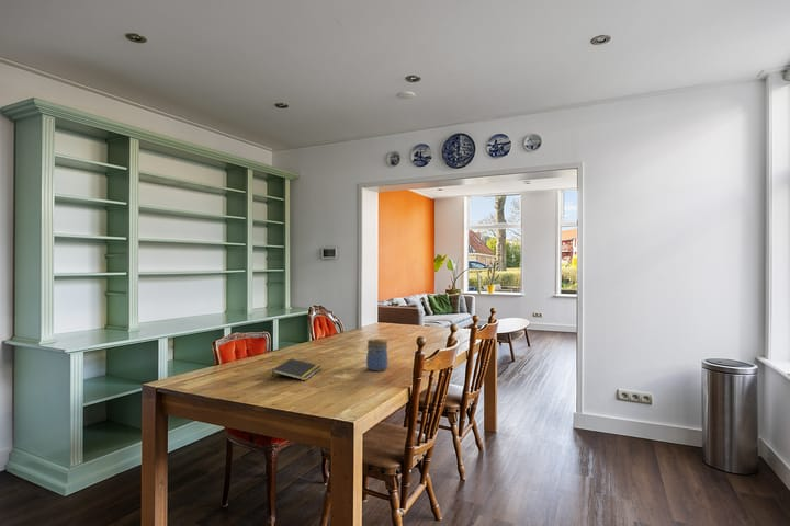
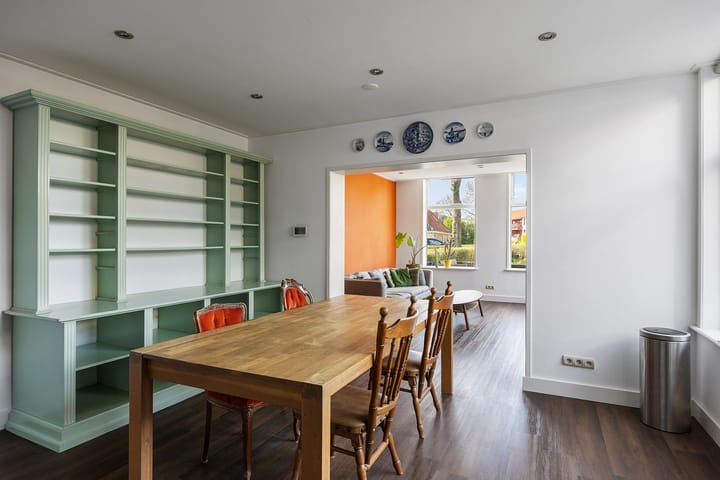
- notepad [271,357,323,381]
- jar [365,338,388,371]
